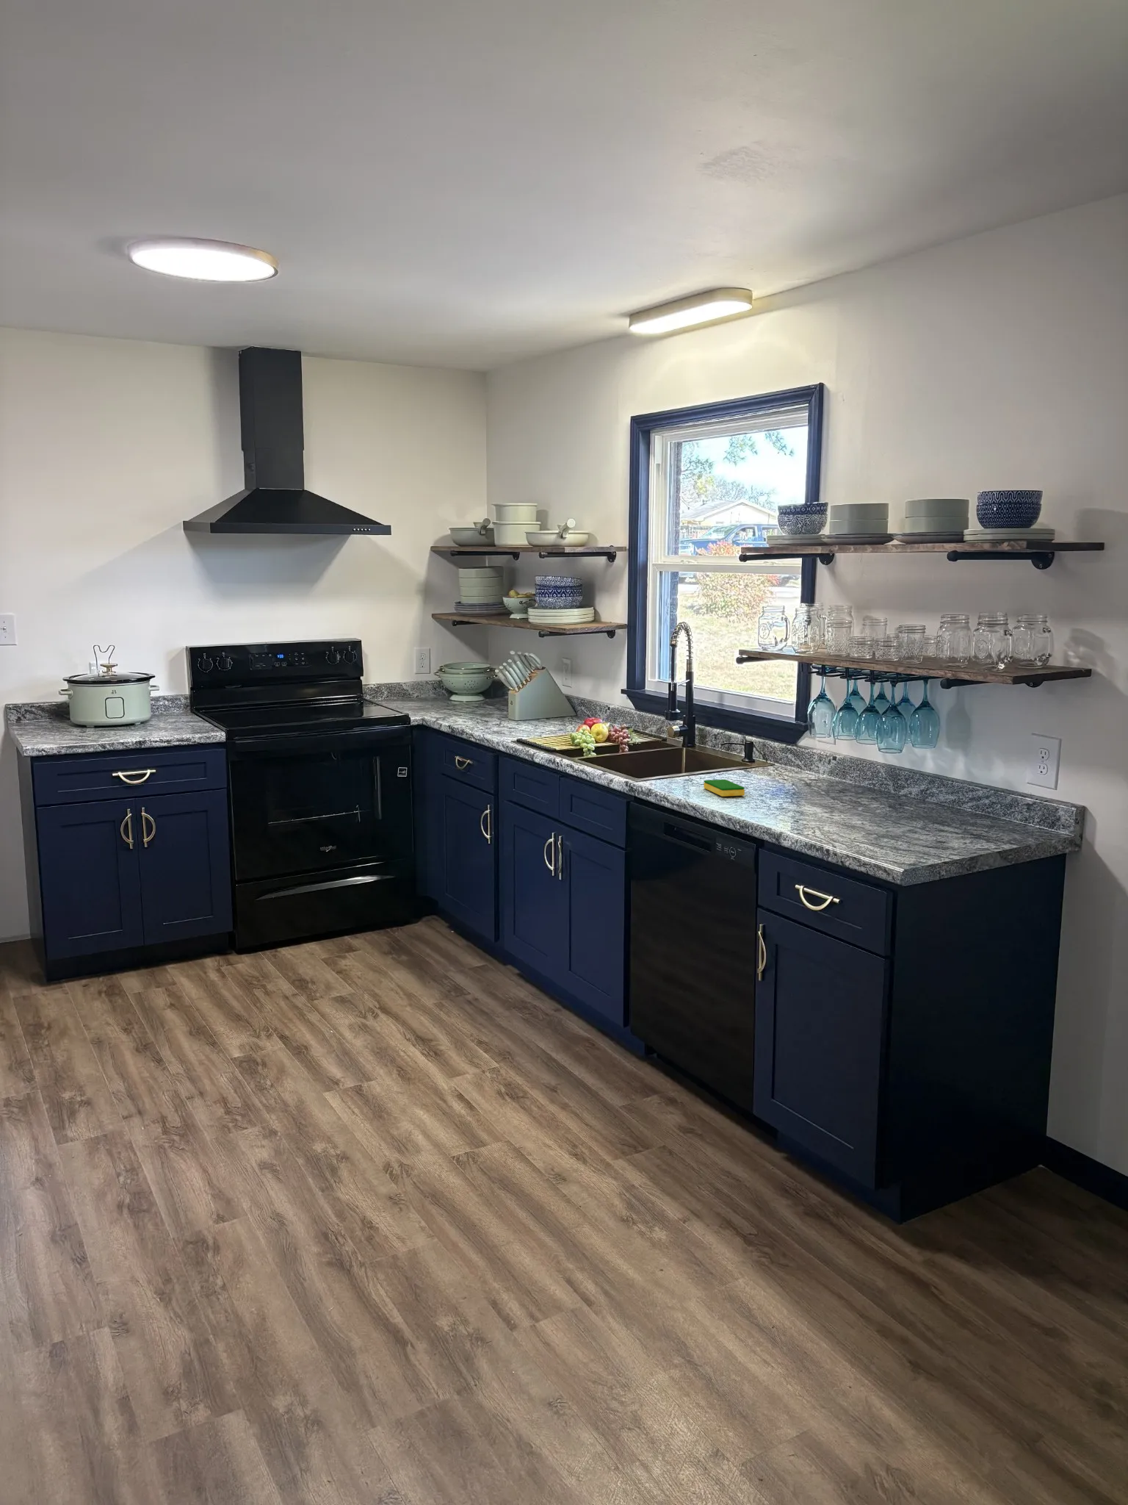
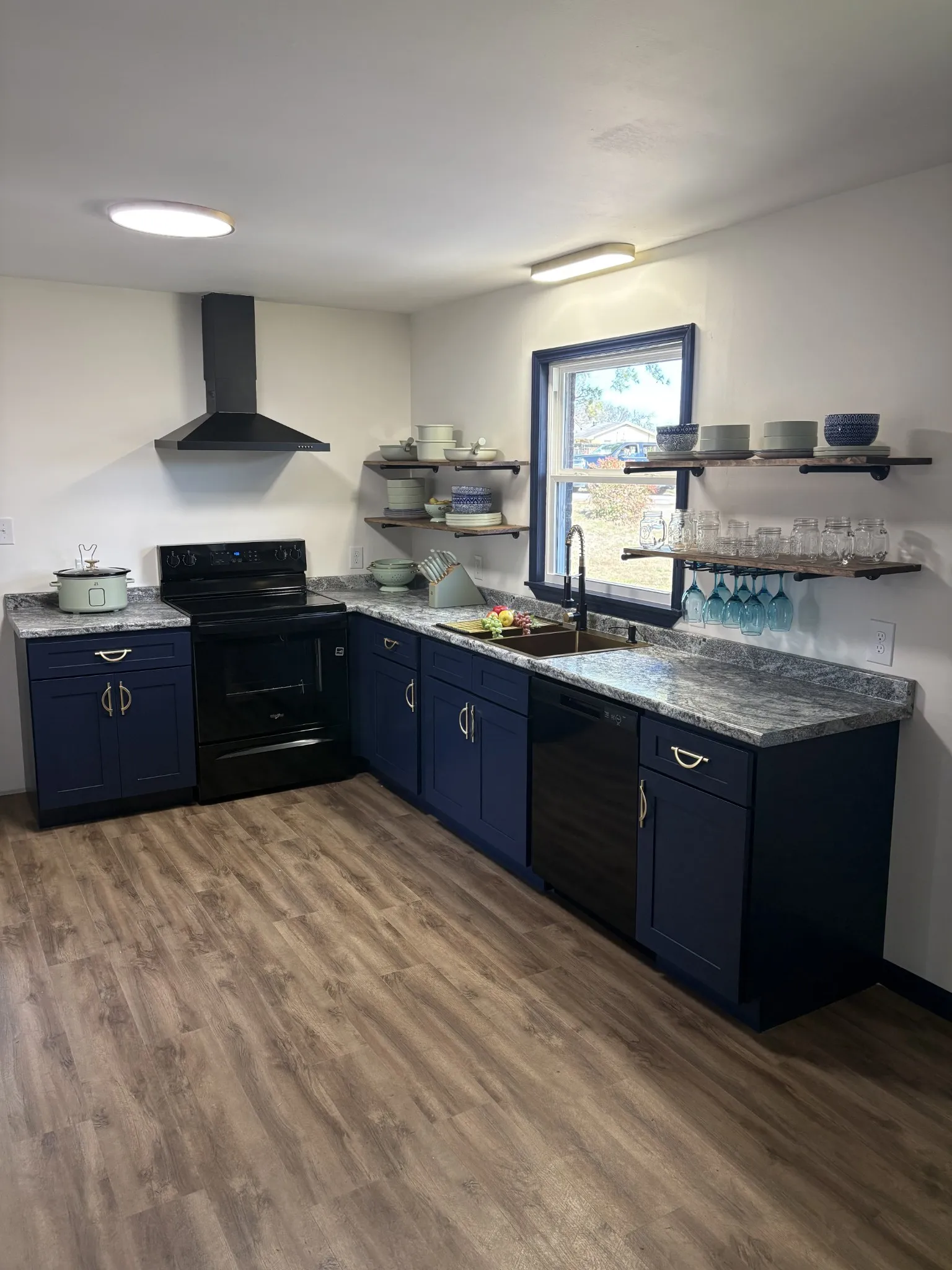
- dish sponge [703,779,745,798]
